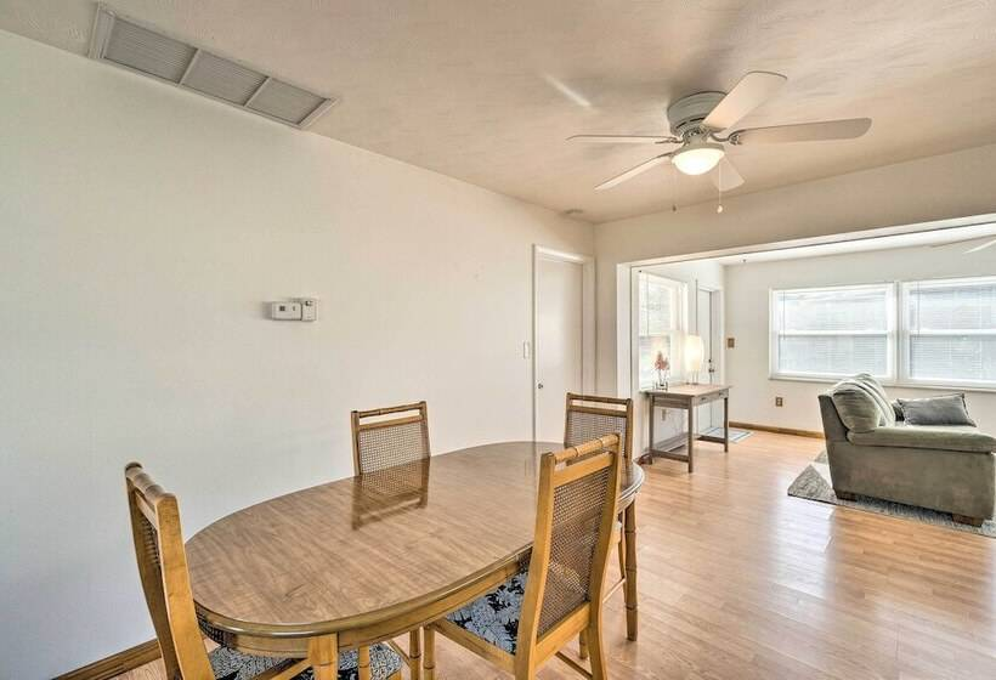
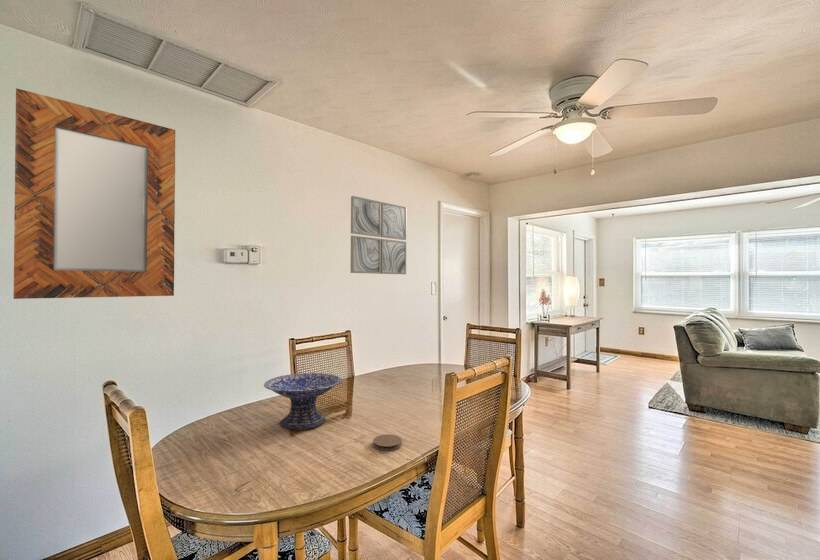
+ wall art [350,195,408,275]
+ decorative bowl [263,372,343,431]
+ coaster [372,433,403,451]
+ home mirror [12,87,176,300]
